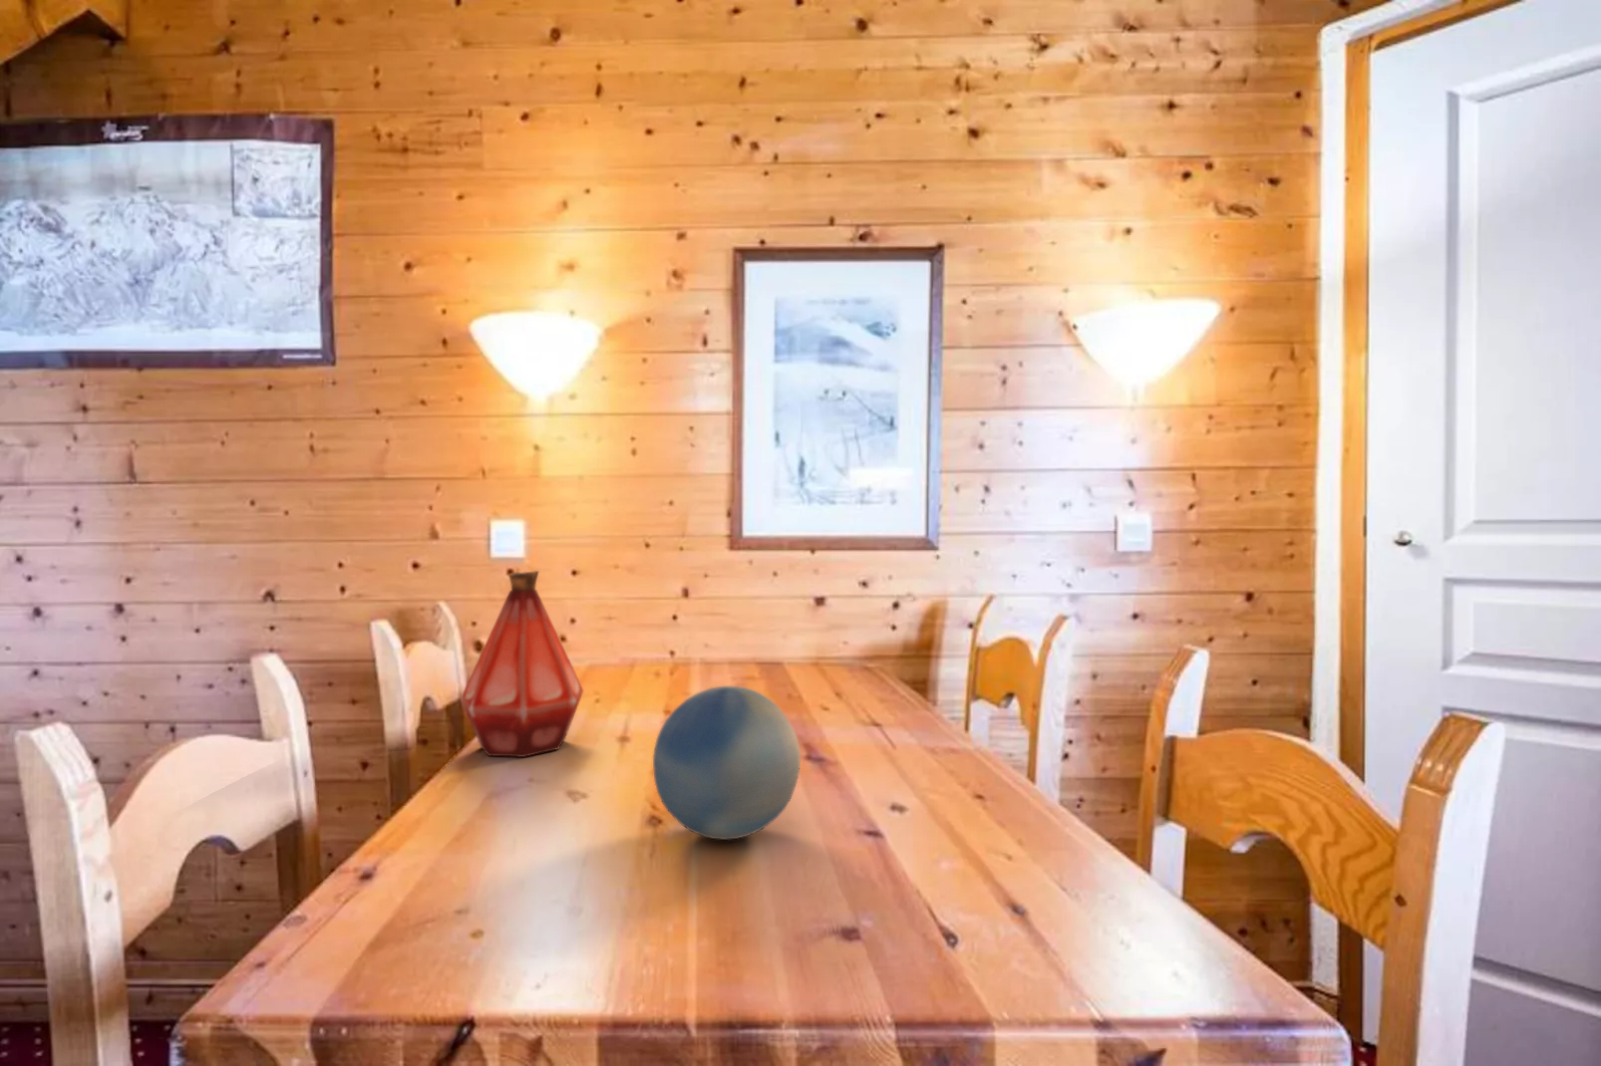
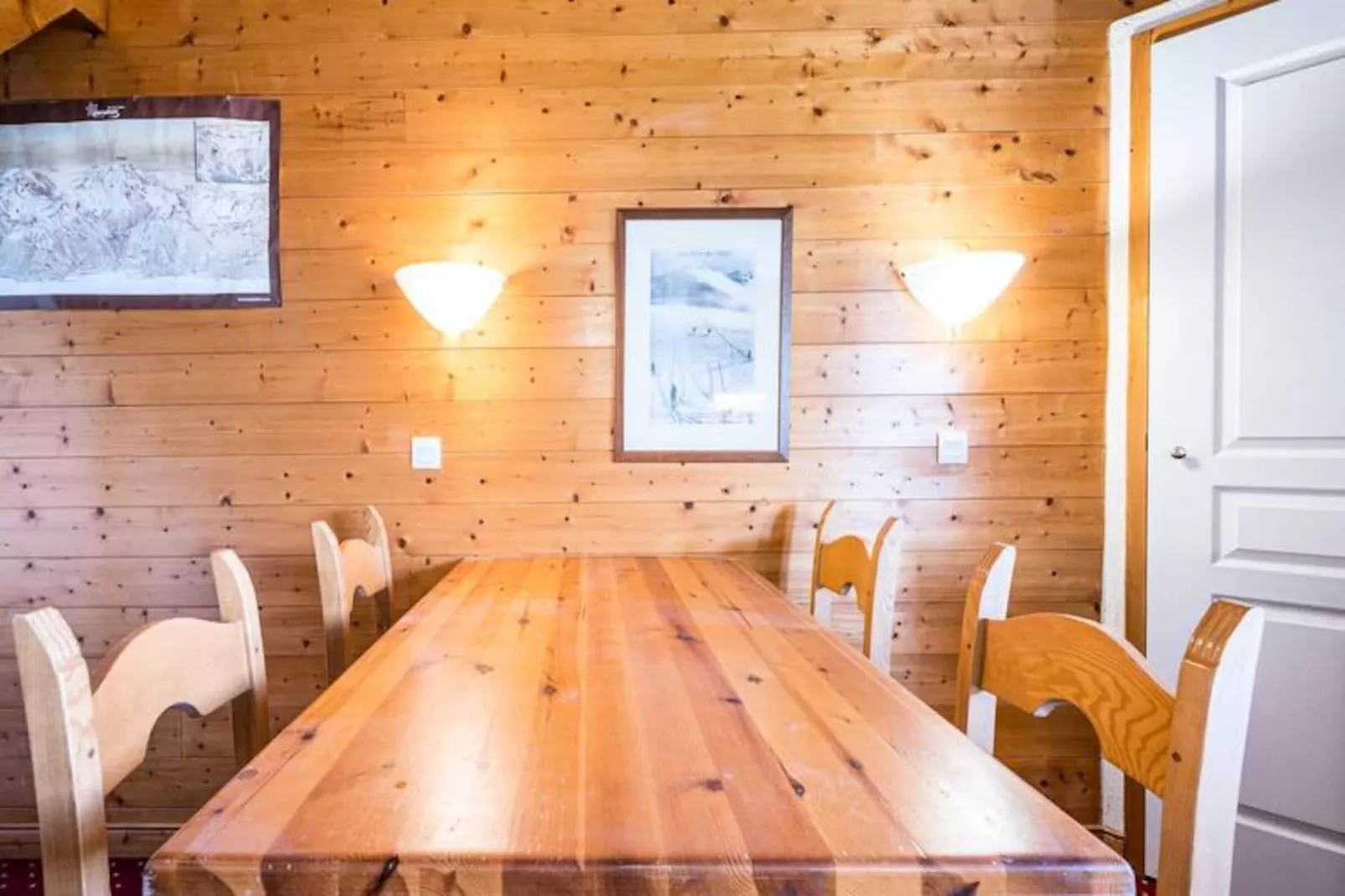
- bottle [459,570,584,758]
- decorative ball [652,685,801,841]
